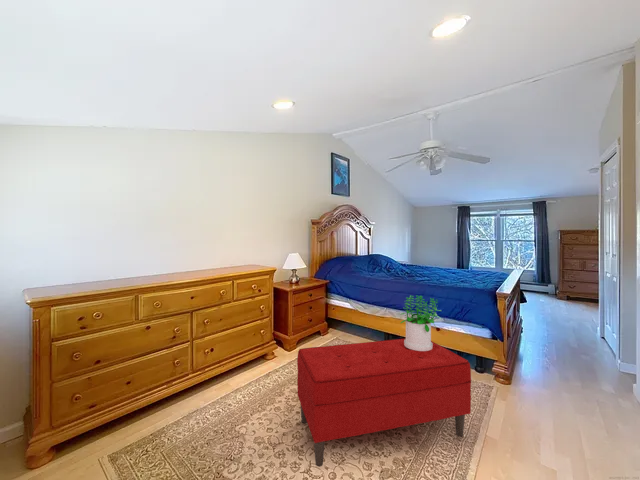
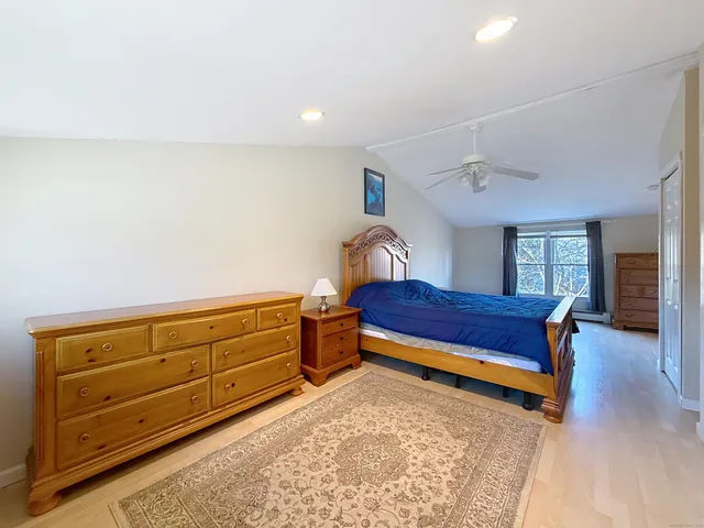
- bench [296,337,472,468]
- potted plant [400,294,442,351]
